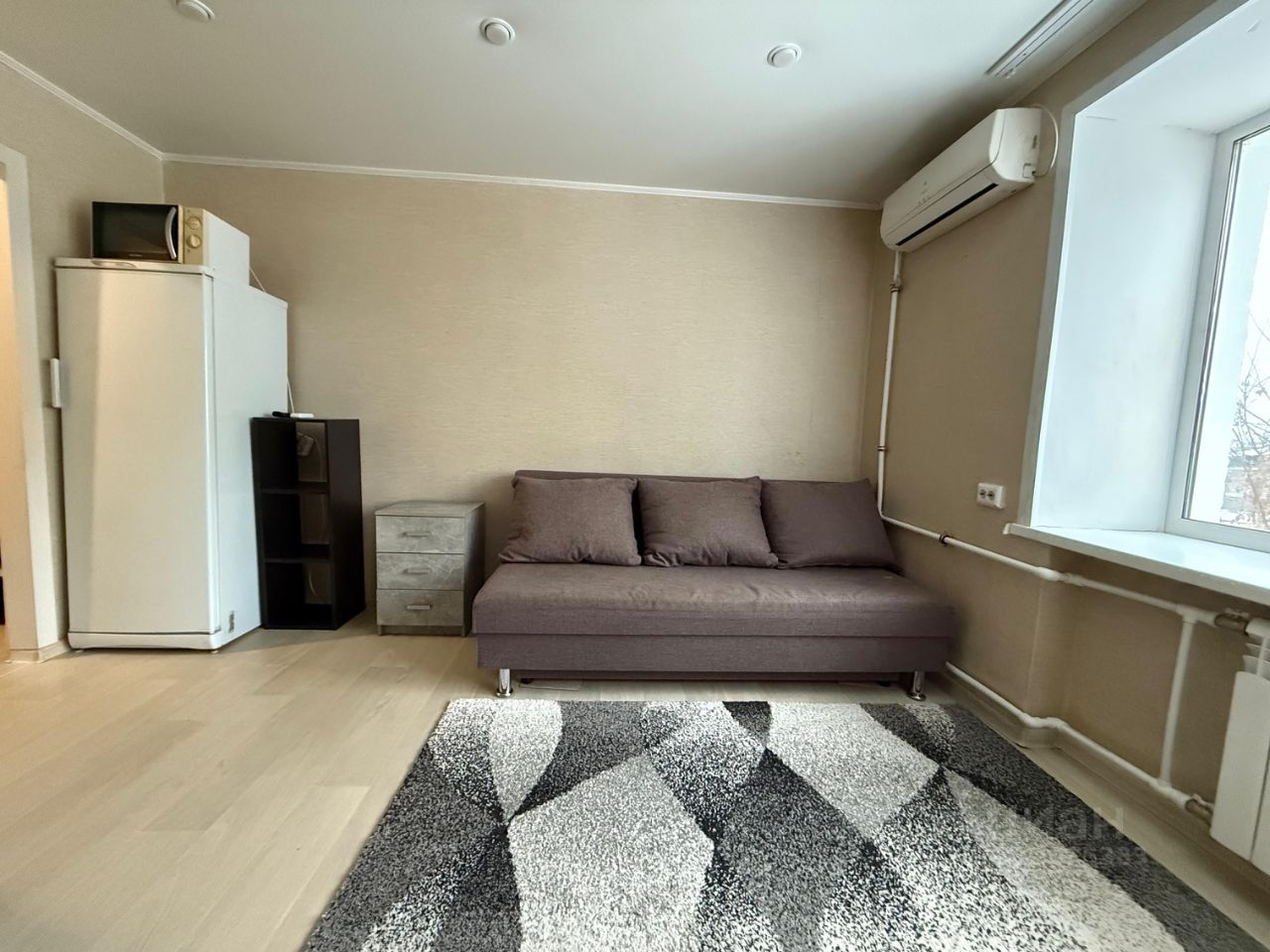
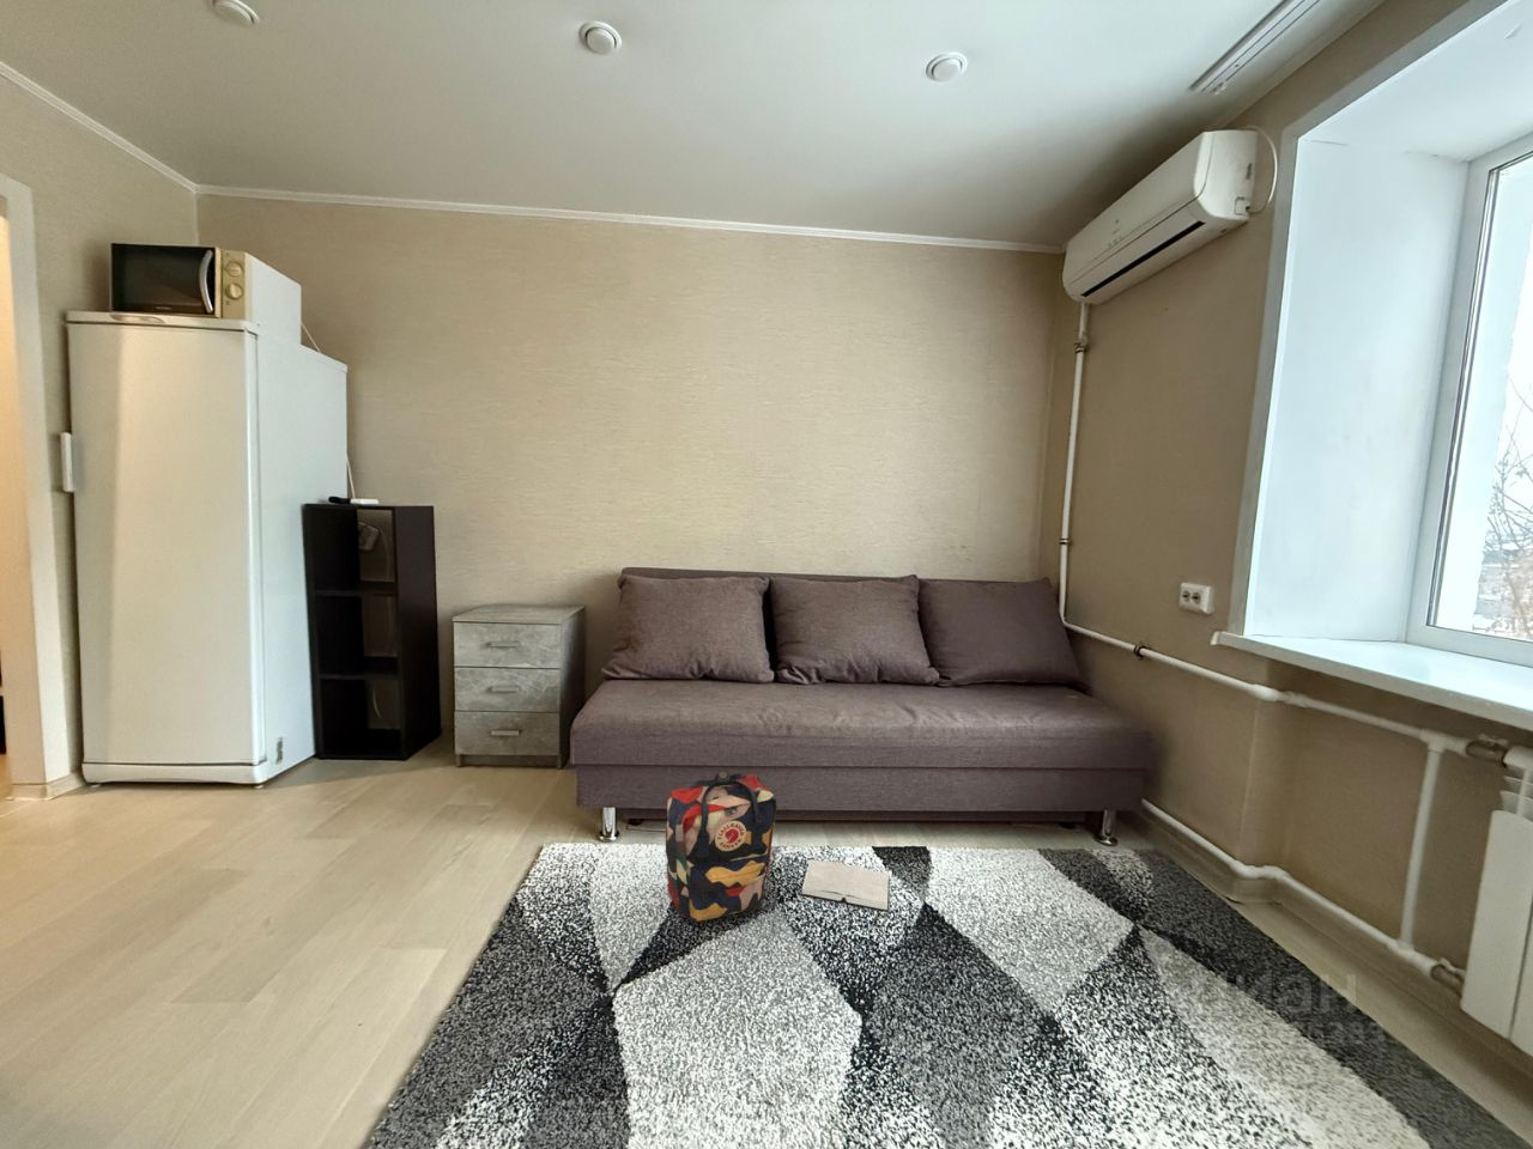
+ backpack [665,770,779,925]
+ hardback book [800,858,891,914]
